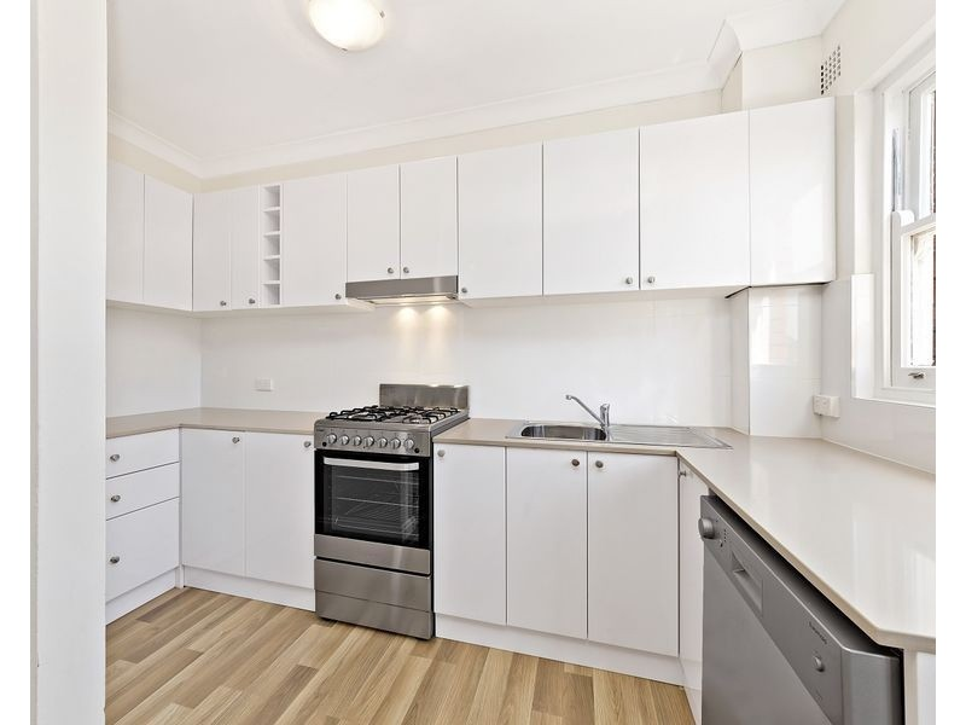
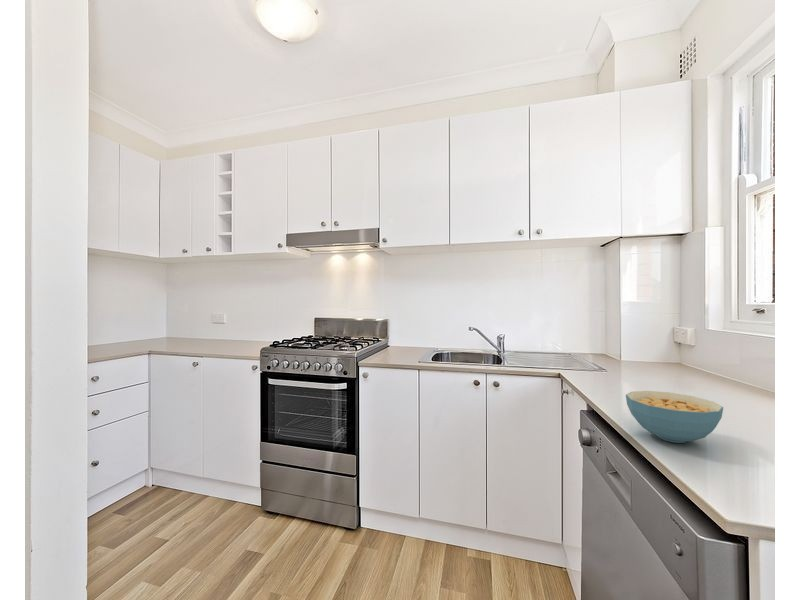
+ cereal bowl [625,390,724,444]
